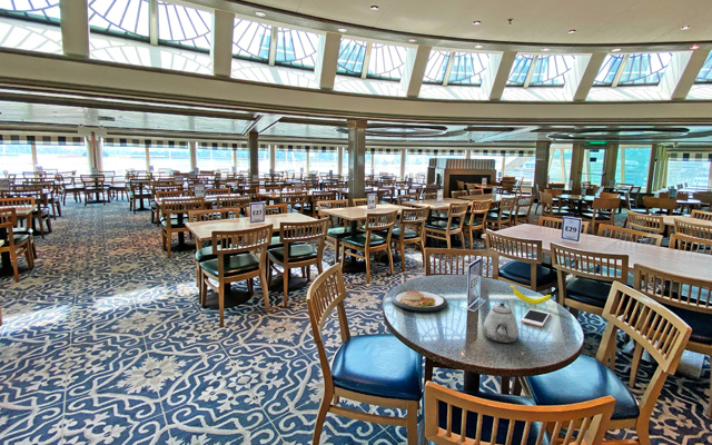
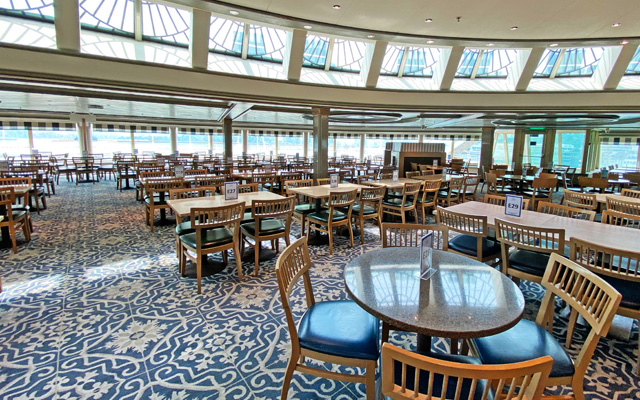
- banana [508,285,552,306]
- cell phone [520,308,551,328]
- teapot [482,301,520,344]
- dish [390,289,448,313]
